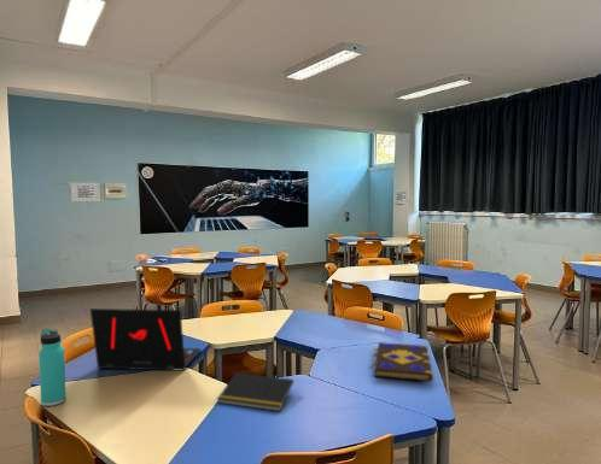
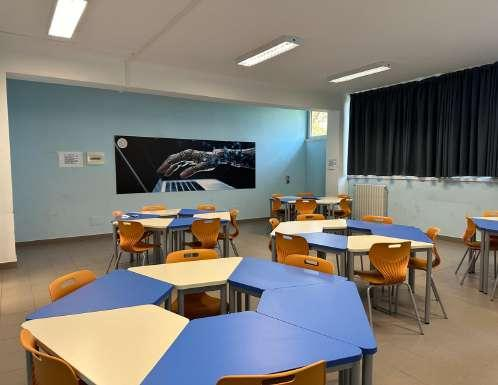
- notepad [216,371,294,412]
- book [369,341,434,383]
- laptop [89,307,203,372]
- thermos bottle [37,328,68,407]
